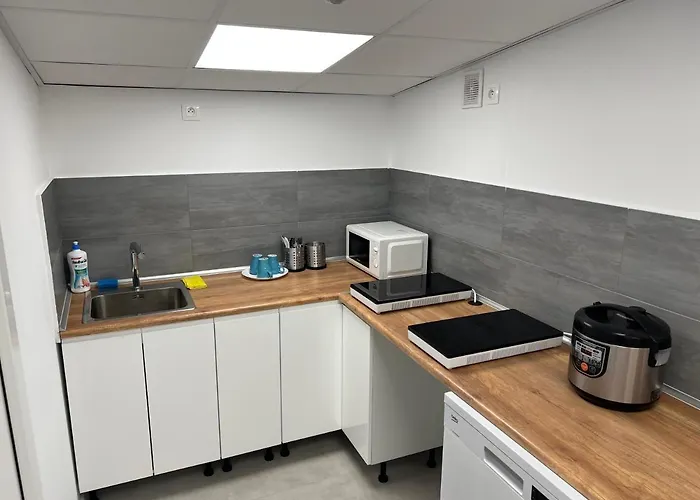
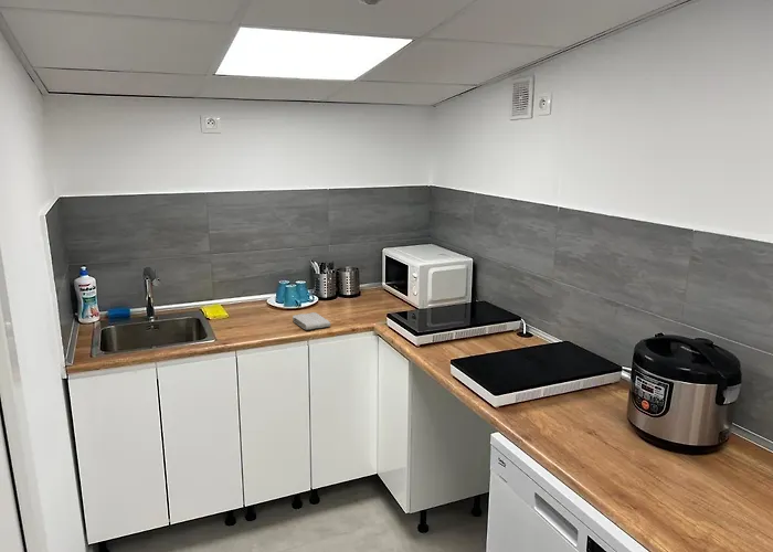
+ washcloth [292,311,332,331]
